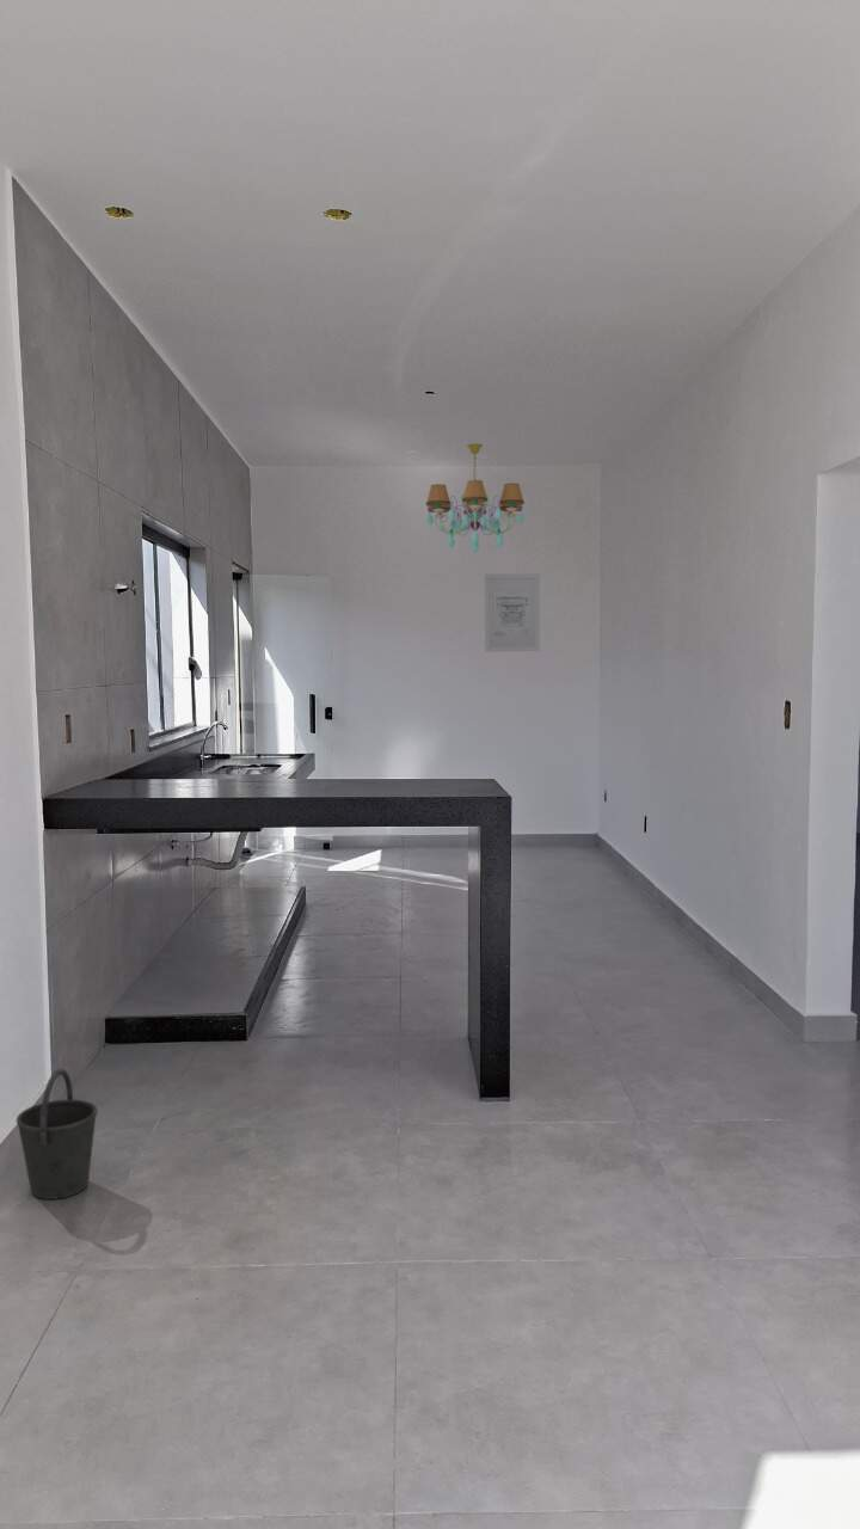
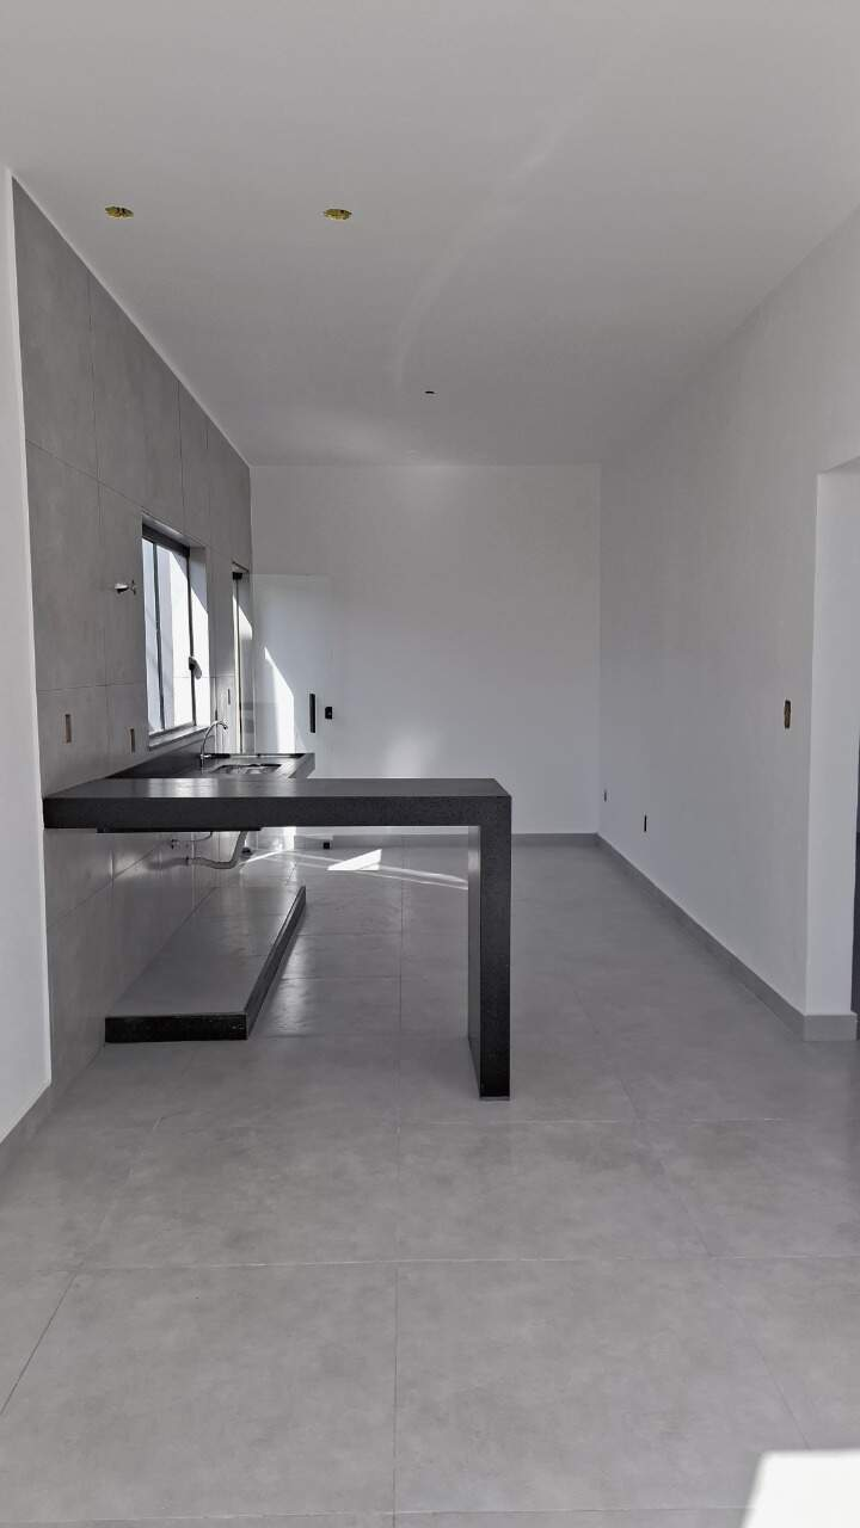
- bucket [16,1068,99,1201]
- chandelier [425,442,526,554]
- wall art [484,572,541,653]
